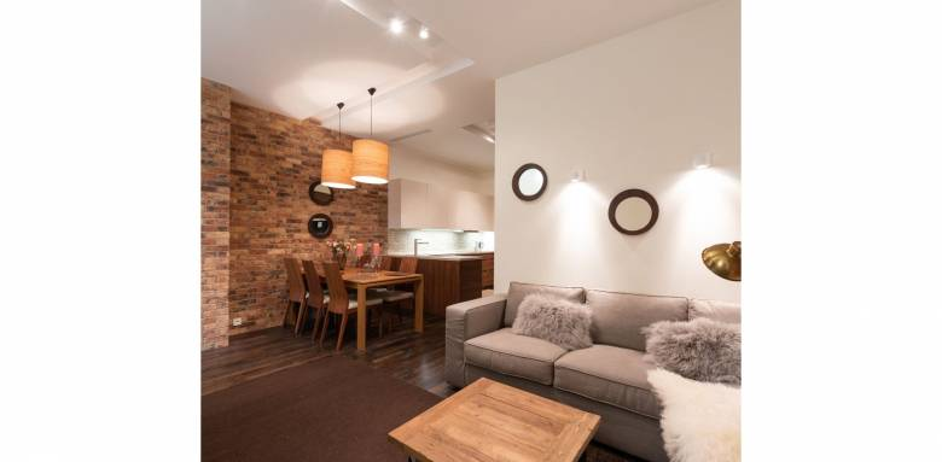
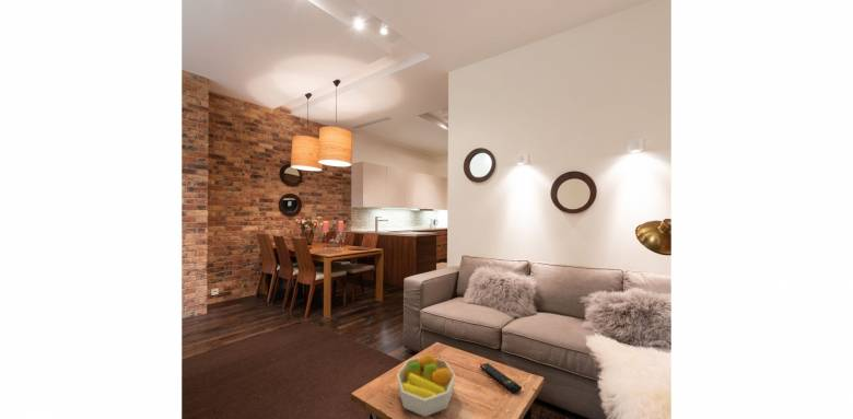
+ remote control [479,362,523,394]
+ fruit bowl [396,352,456,418]
